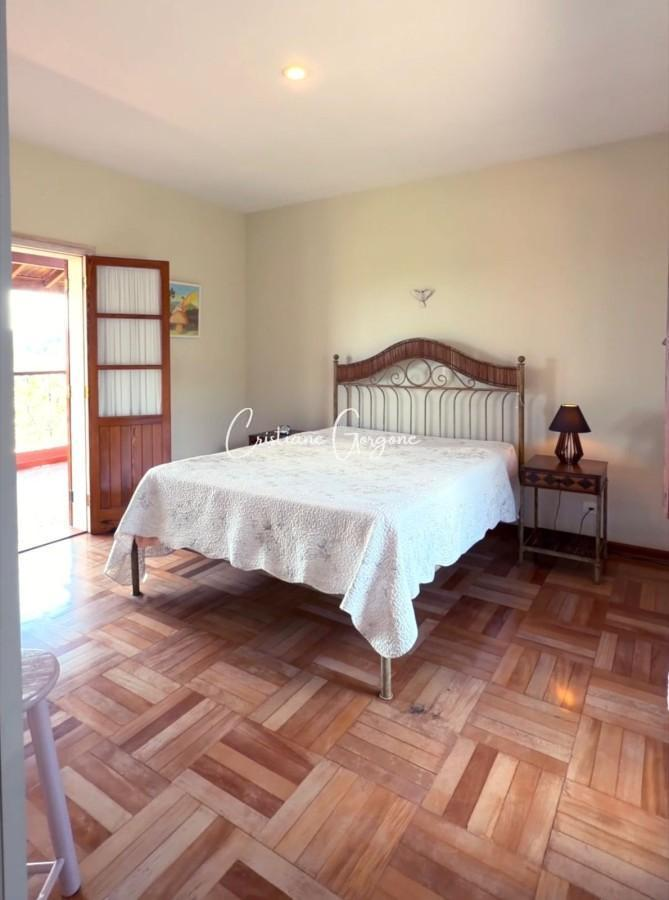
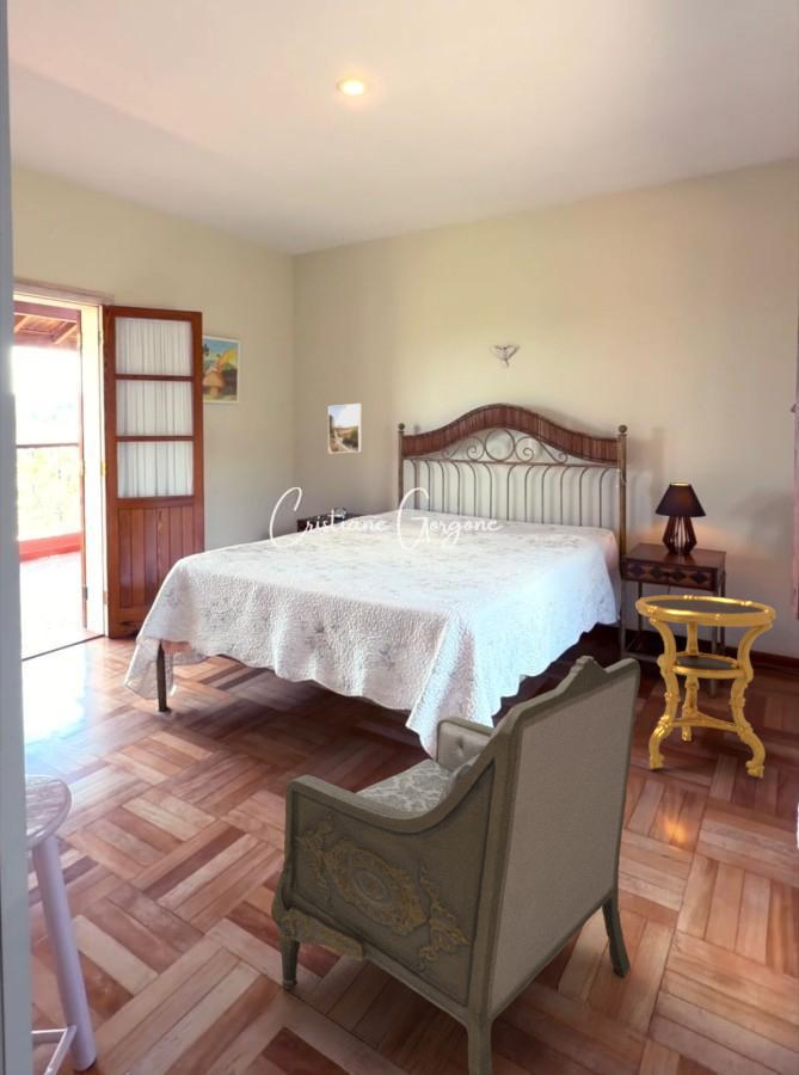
+ side table [634,594,778,779]
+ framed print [327,403,363,455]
+ armchair [270,655,641,1075]
